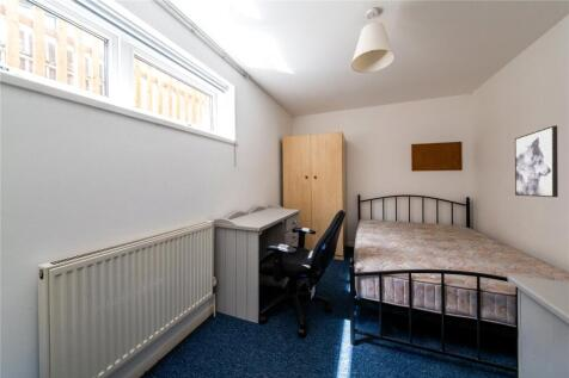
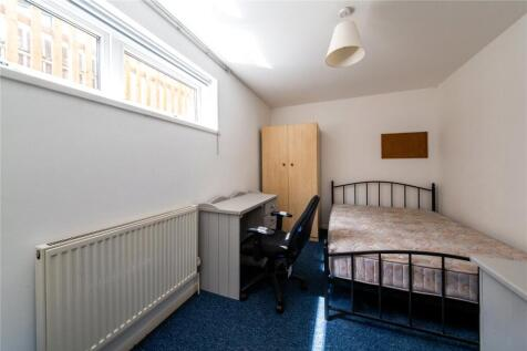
- wall art [514,124,559,198]
